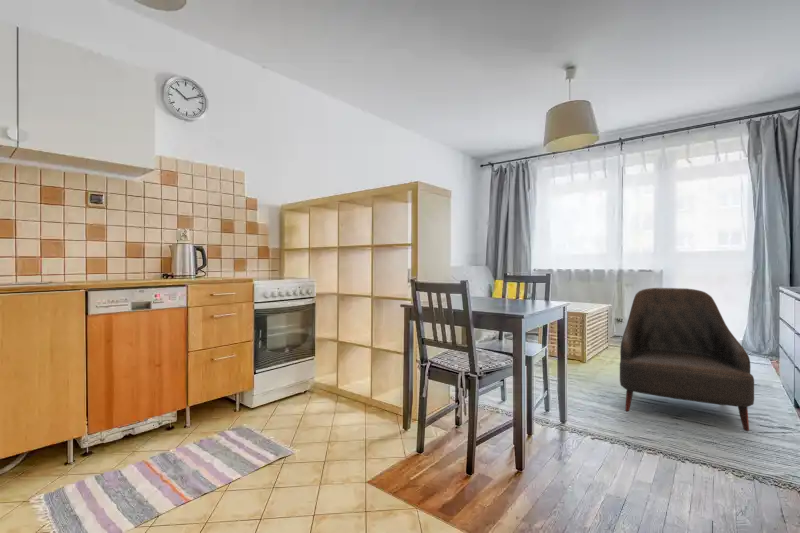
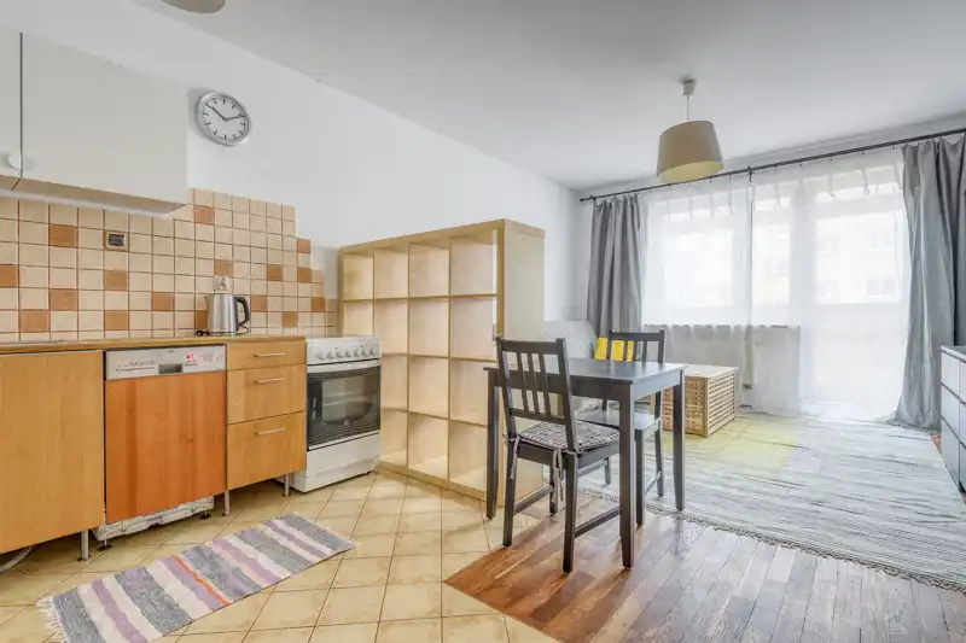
- leather [619,287,755,432]
